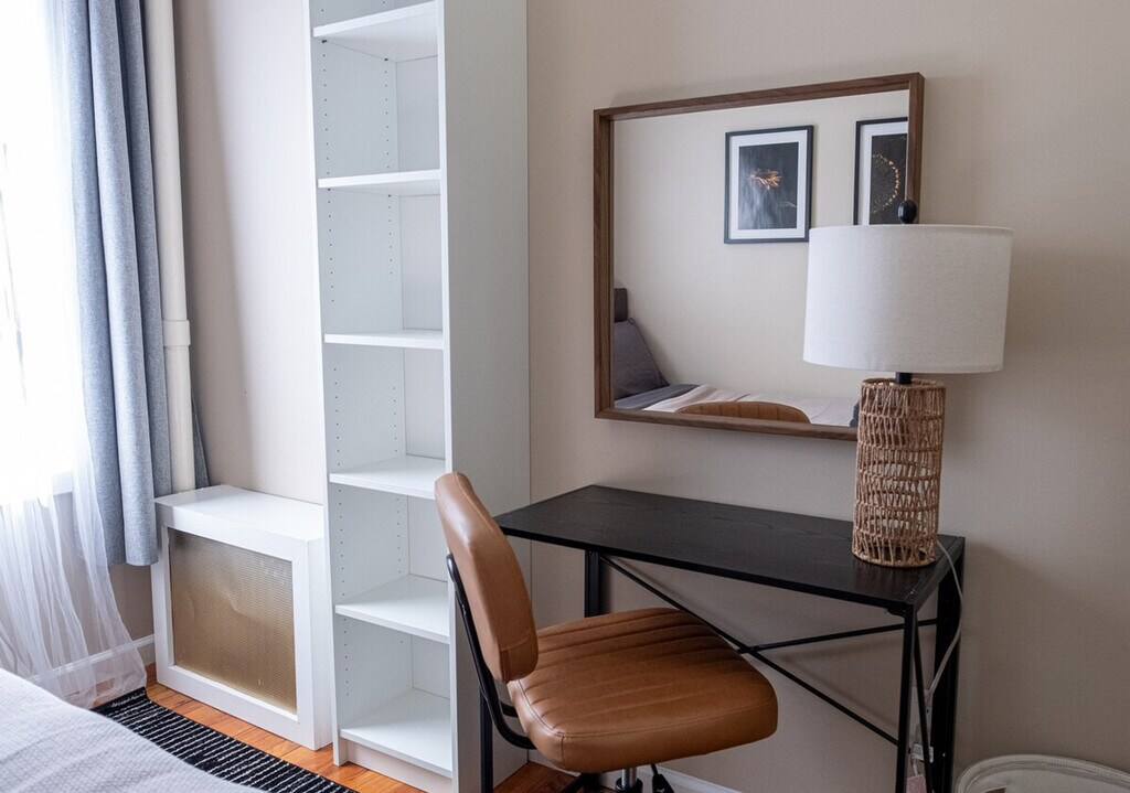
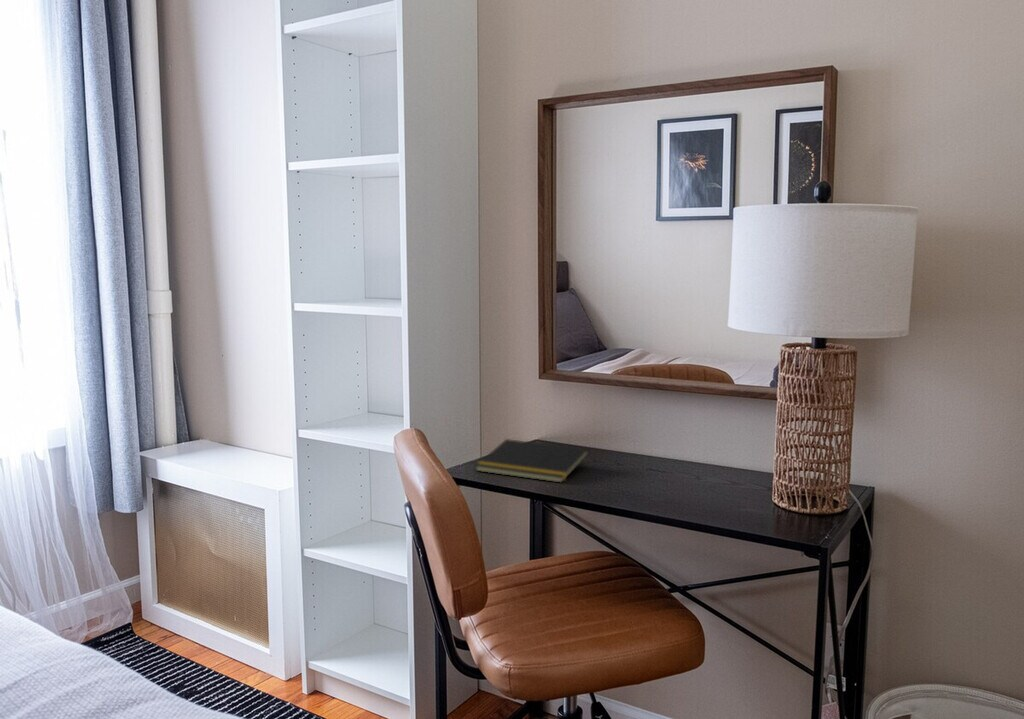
+ notepad [474,438,590,484]
